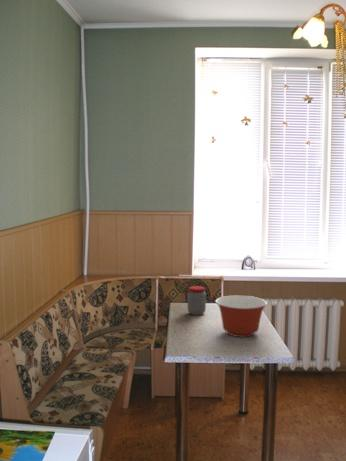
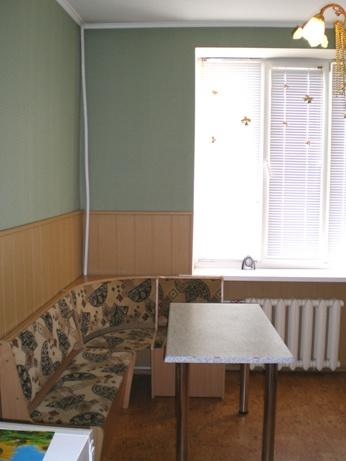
- jar [187,285,207,316]
- mixing bowl [215,294,268,338]
